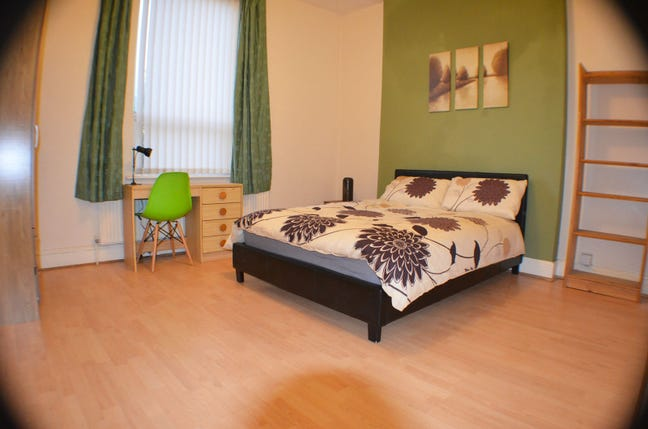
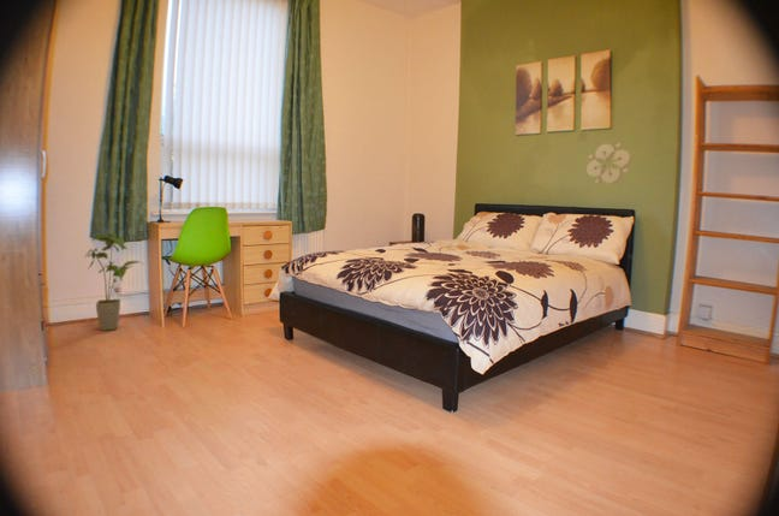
+ house plant [84,232,145,332]
+ wall ornament [585,142,632,185]
